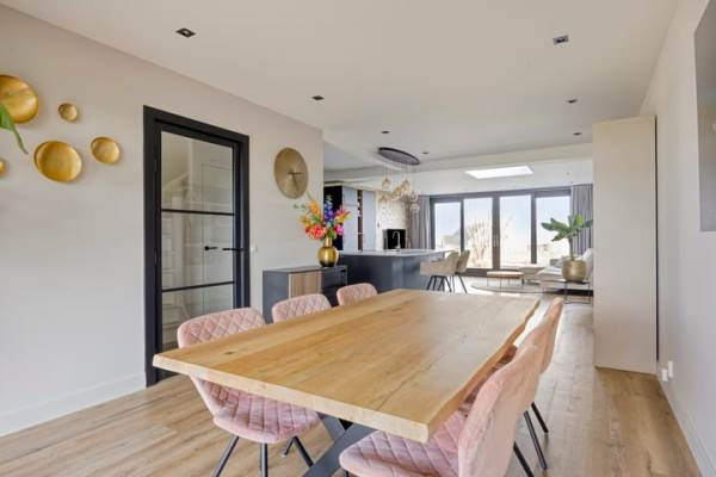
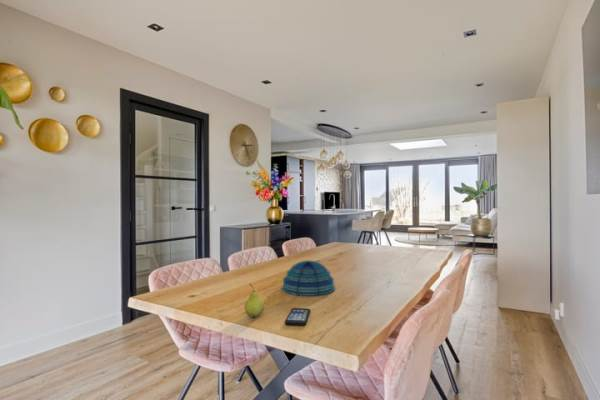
+ fruit [244,282,265,319]
+ decorative bowl [281,259,336,297]
+ smartphone [284,307,311,327]
